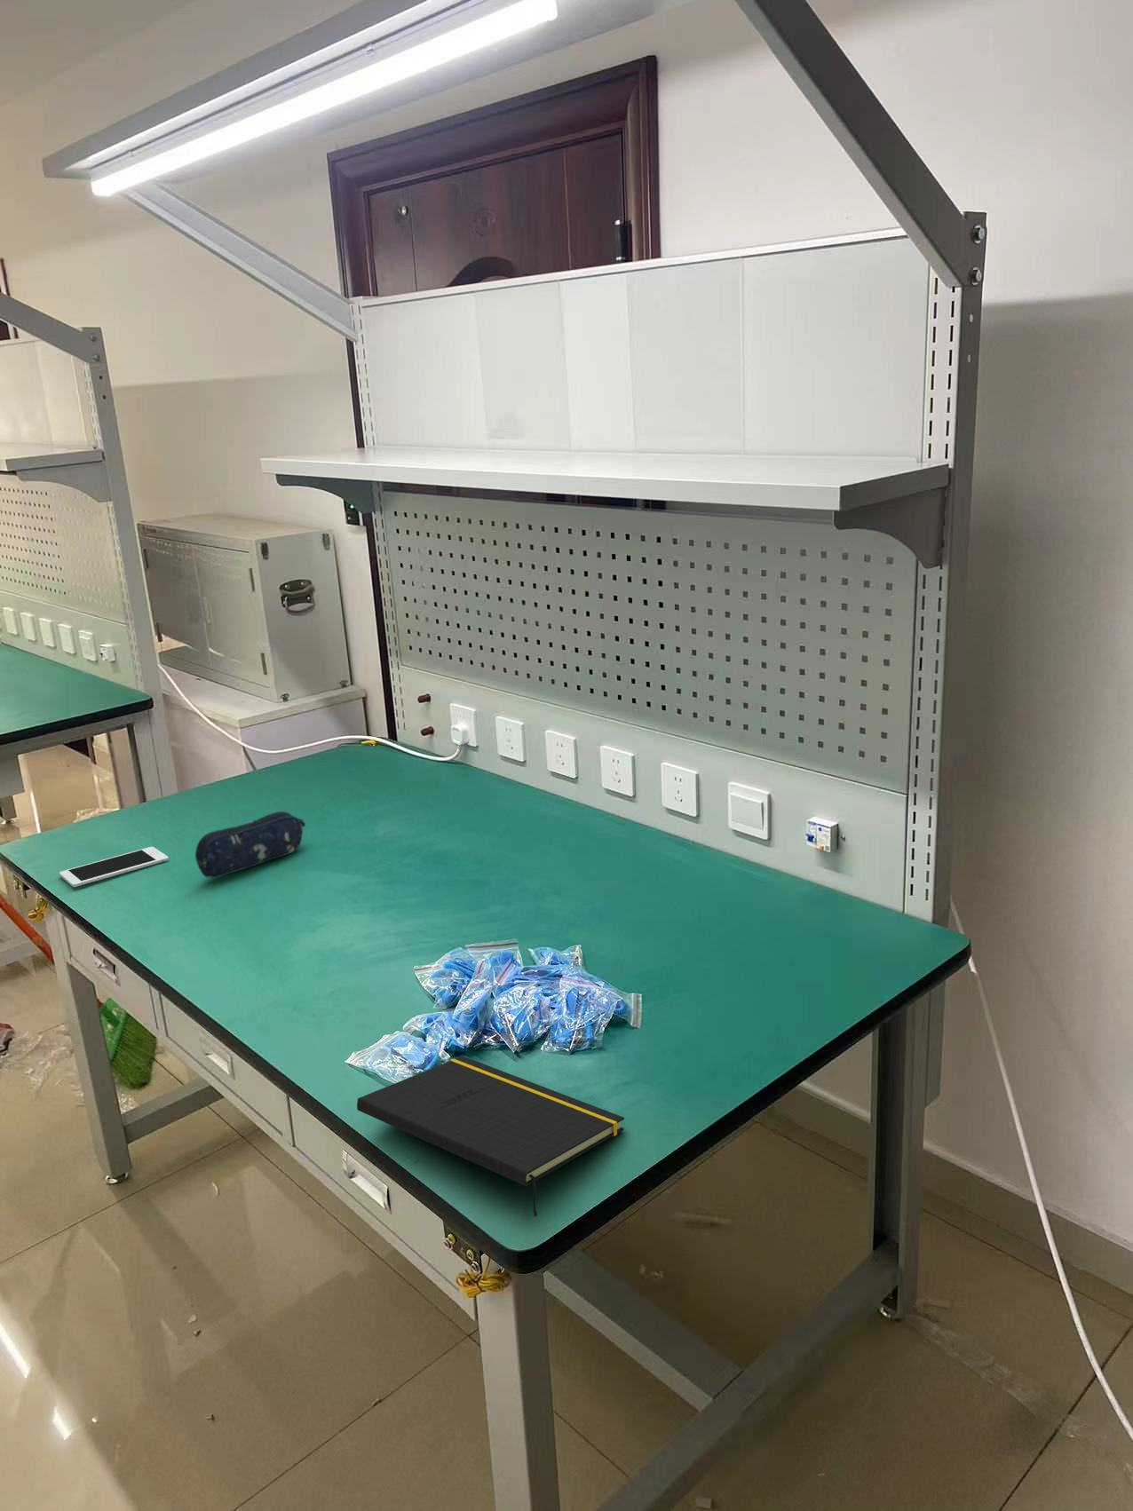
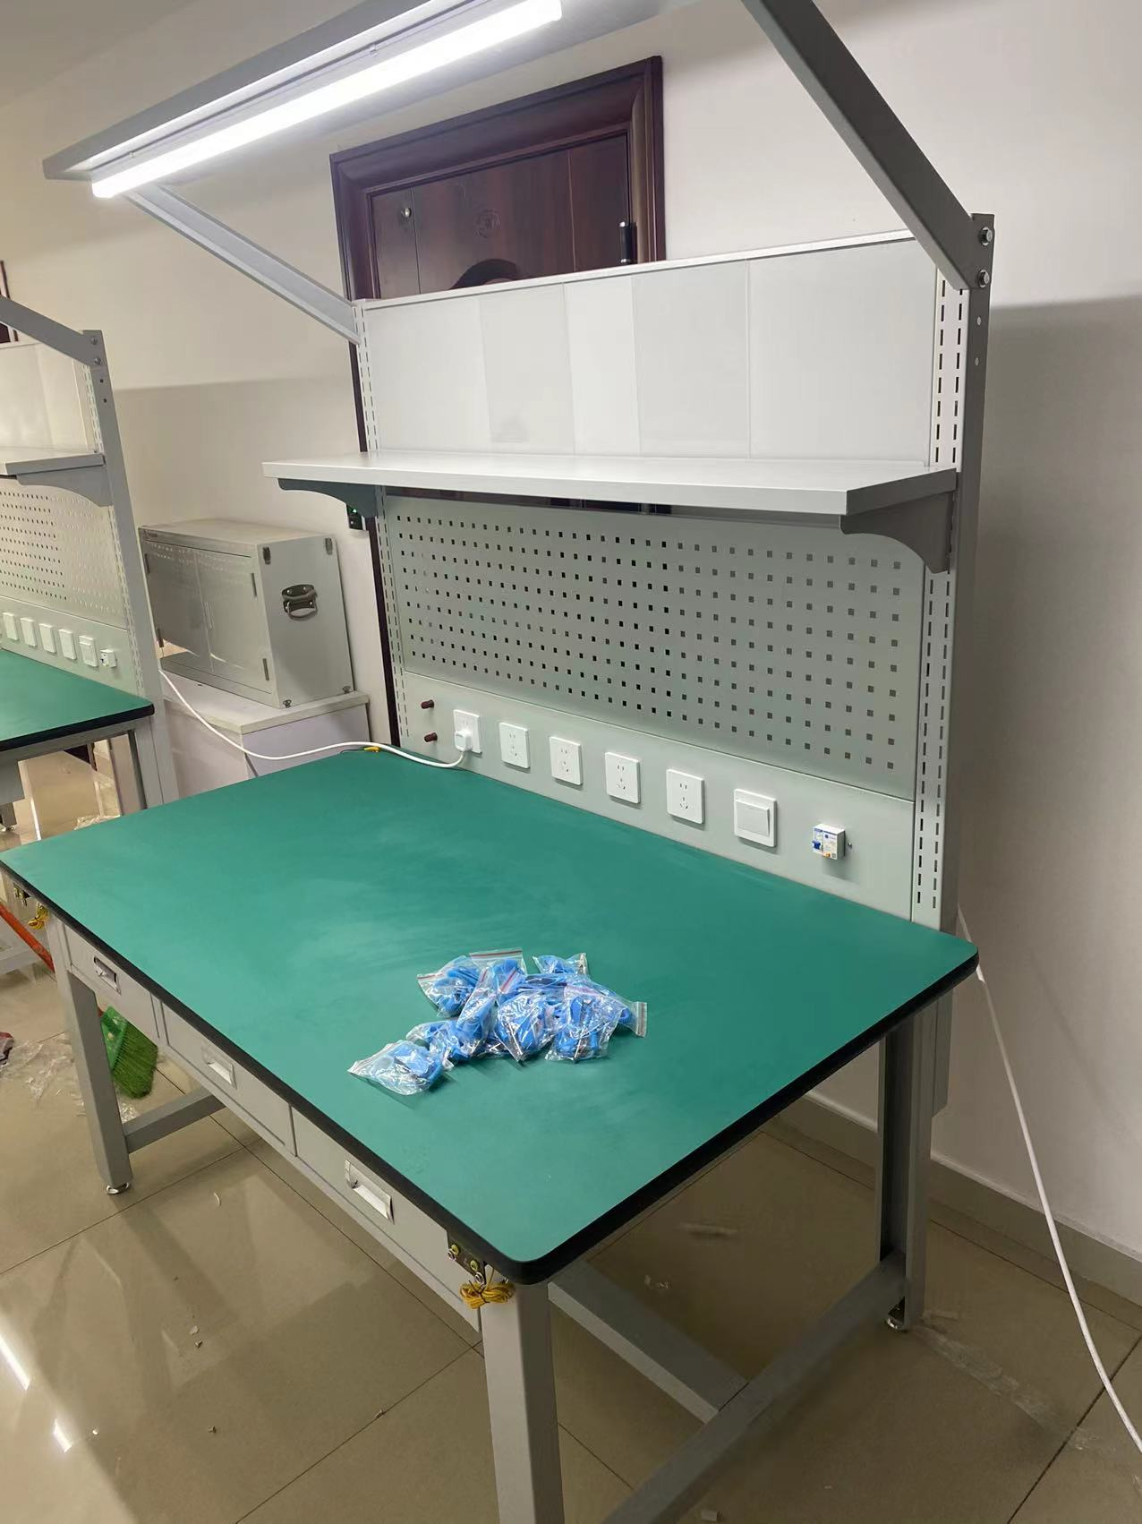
- cell phone [58,846,170,888]
- notepad [356,1055,625,1218]
- pencil case [194,810,306,879]
